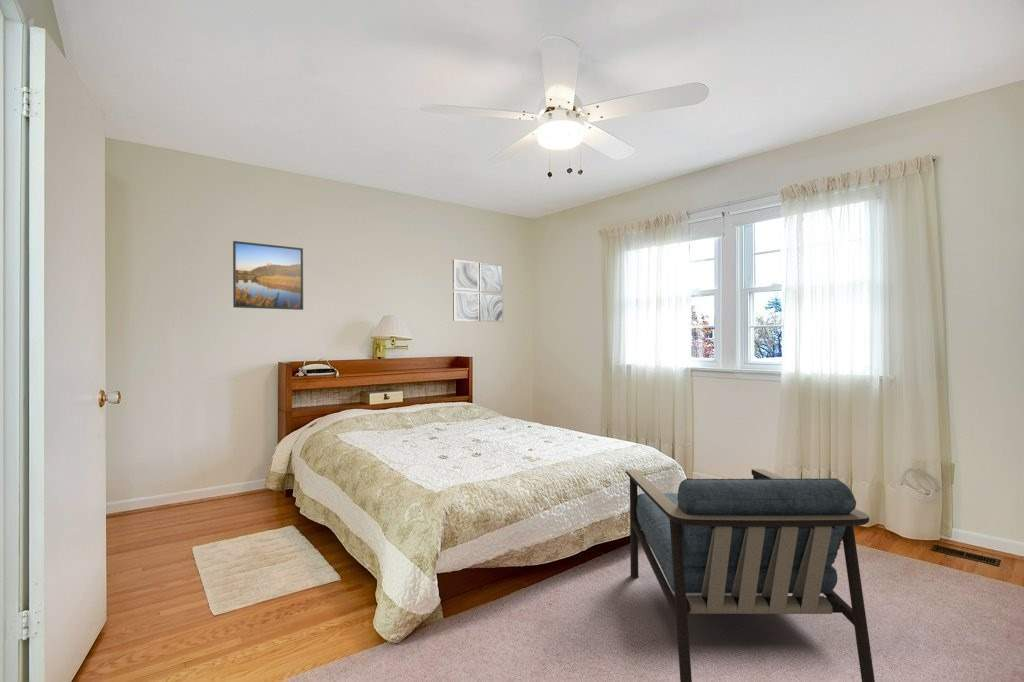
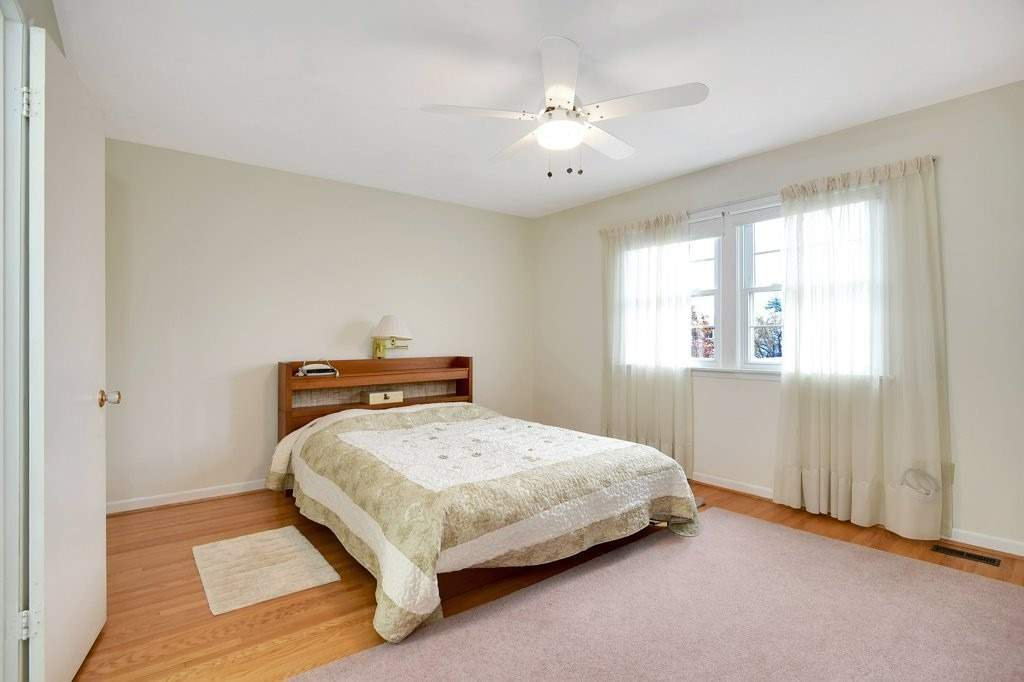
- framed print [232,240,304,311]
- wall art [452,259,504,323]
- armchair [625,468,876,682]
